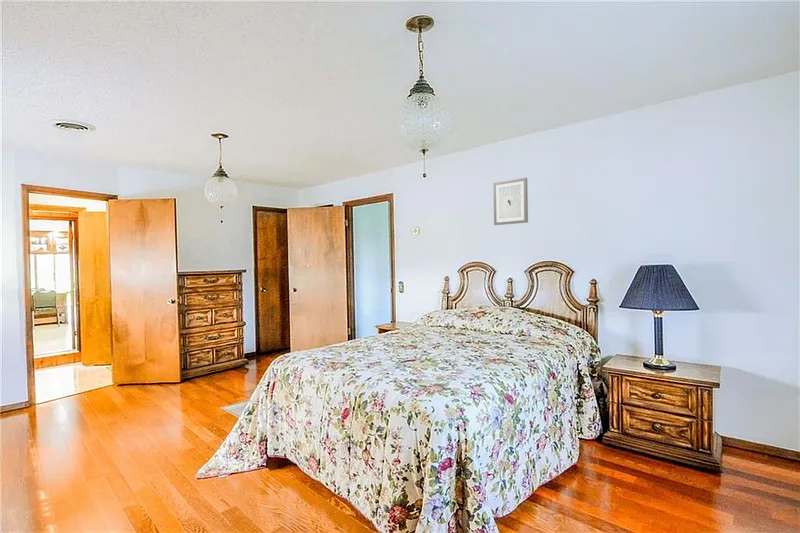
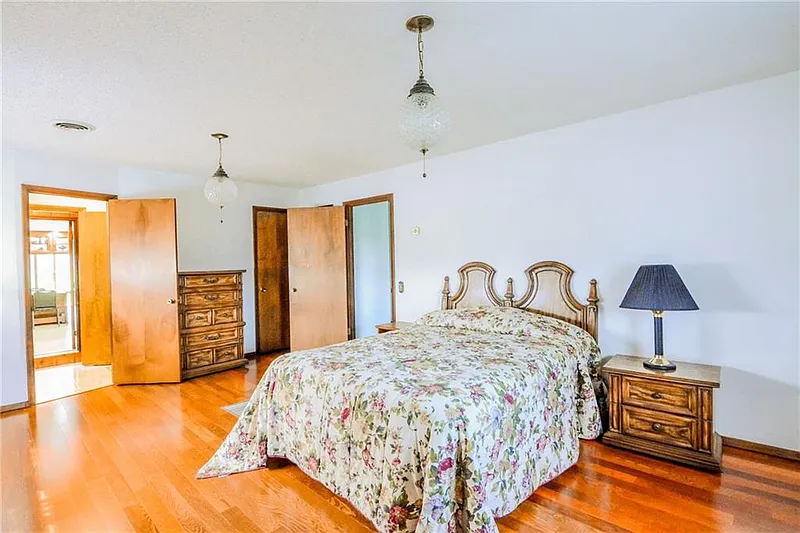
- wall art [492,177,529,226]
